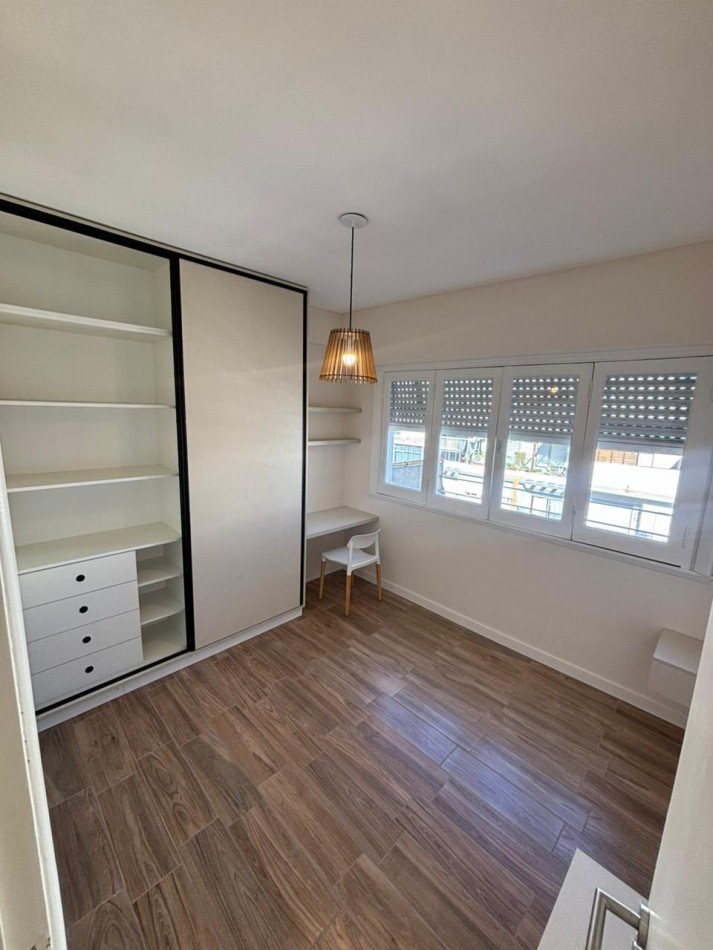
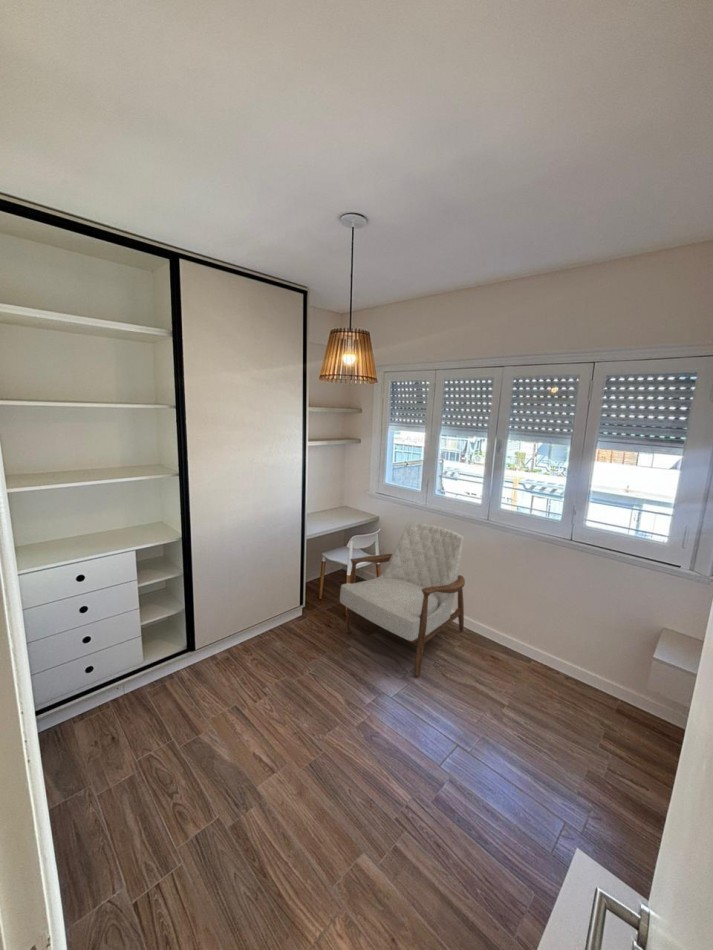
+ armchair [339,521,466,678]
